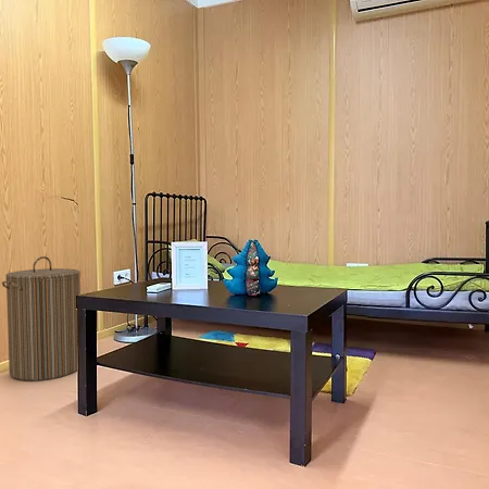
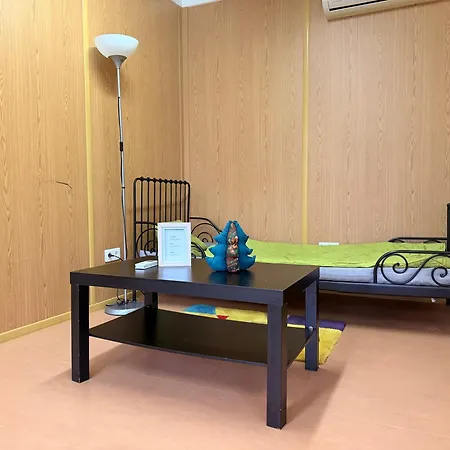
- laundry hamper [1,255,82,381]
